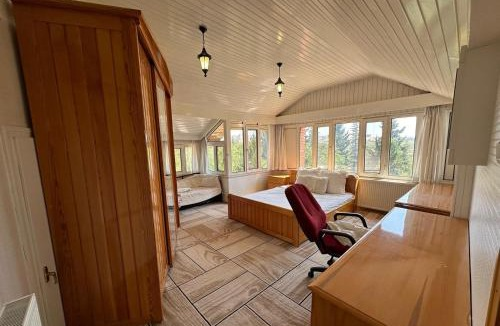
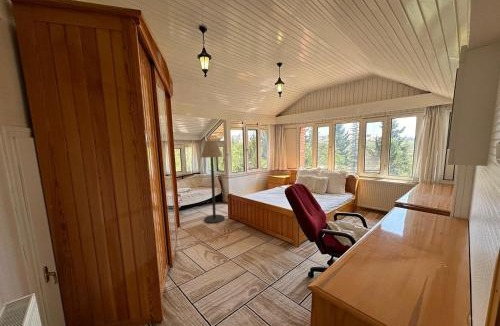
+ floor lamp [200,140,226,224]
